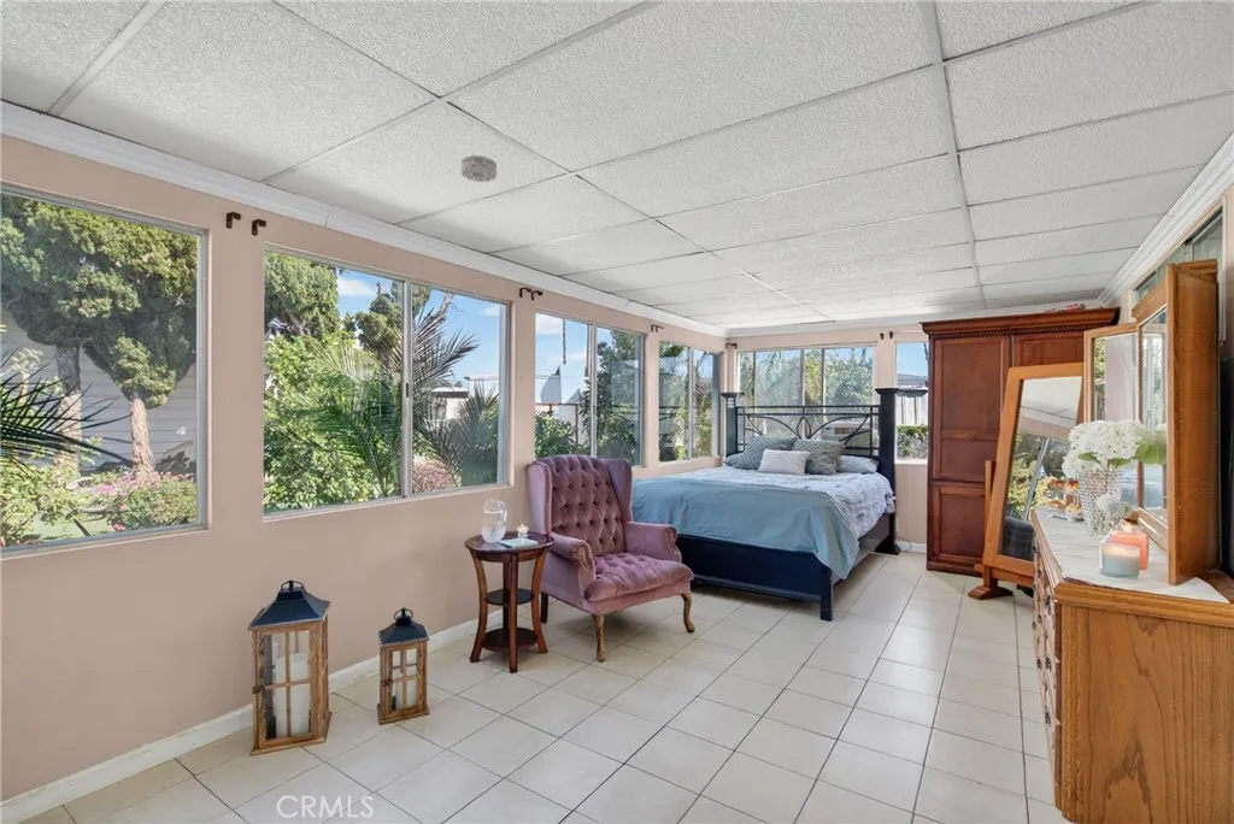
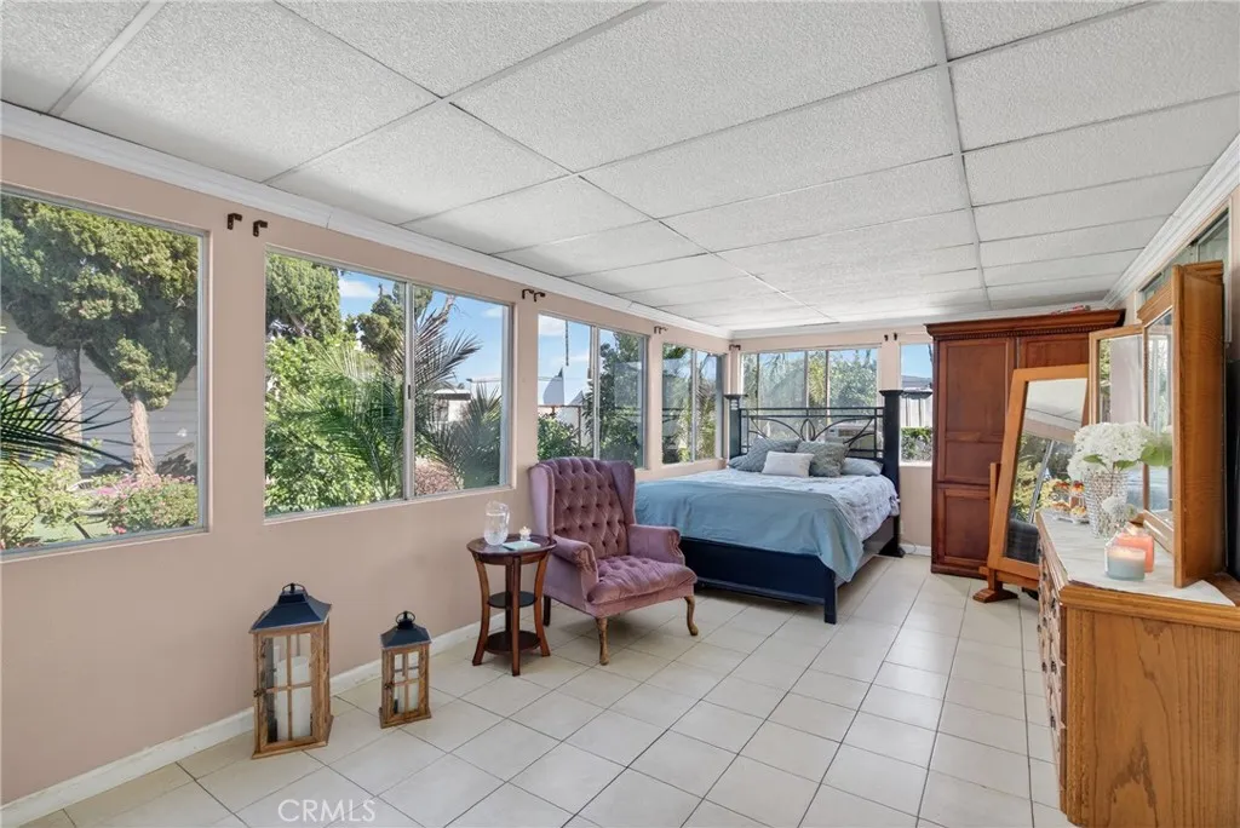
- smoke detector [460,154,498,183]
